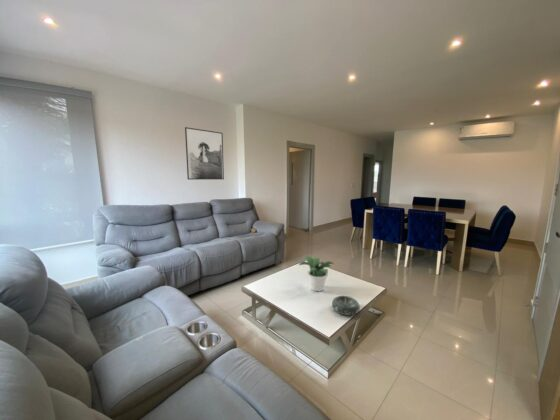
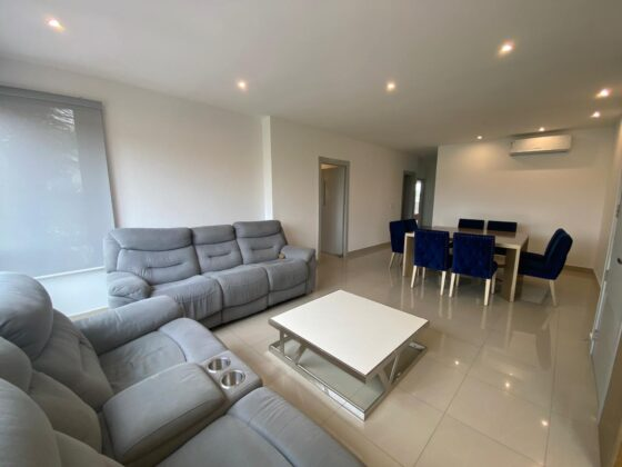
- potted plant [298,255,335,292]
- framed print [184,126,225,181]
- decorative bowl [331,295,361,316]
